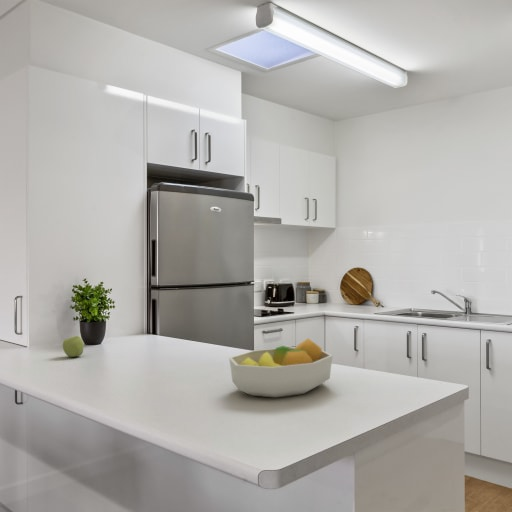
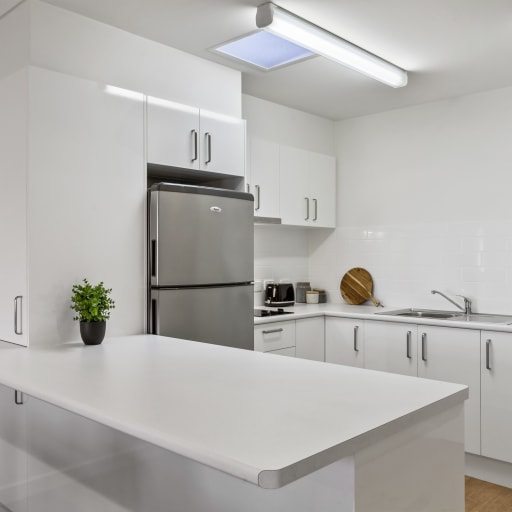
- apple [62,335,85,358]
- fruit bowl [228,338,334,399]
